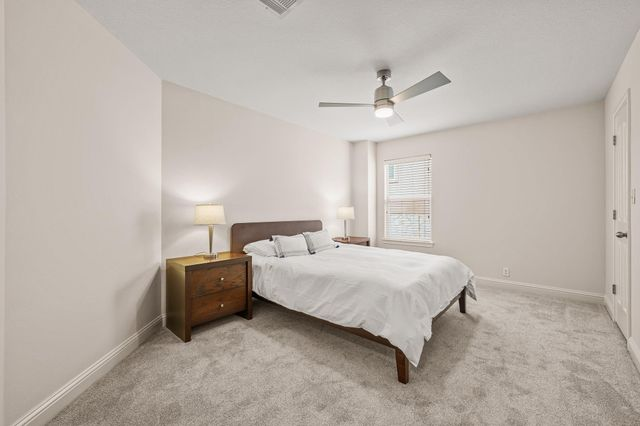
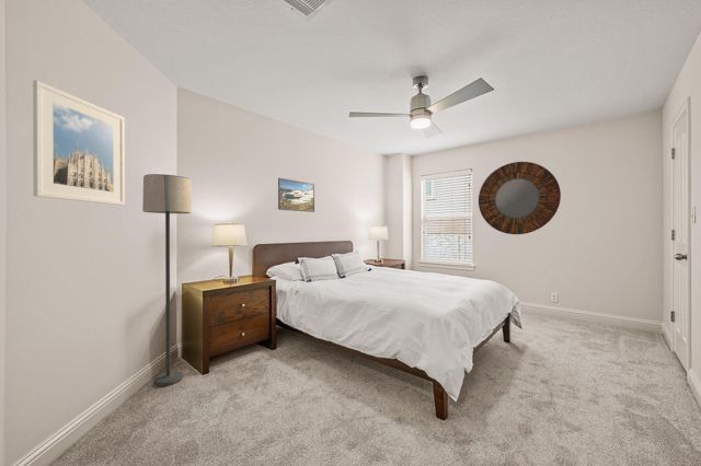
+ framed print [277,177,315,213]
+ home mirror [478,161,562,235]
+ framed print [32,79,126,206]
+ lamp [141,173,193,387]
